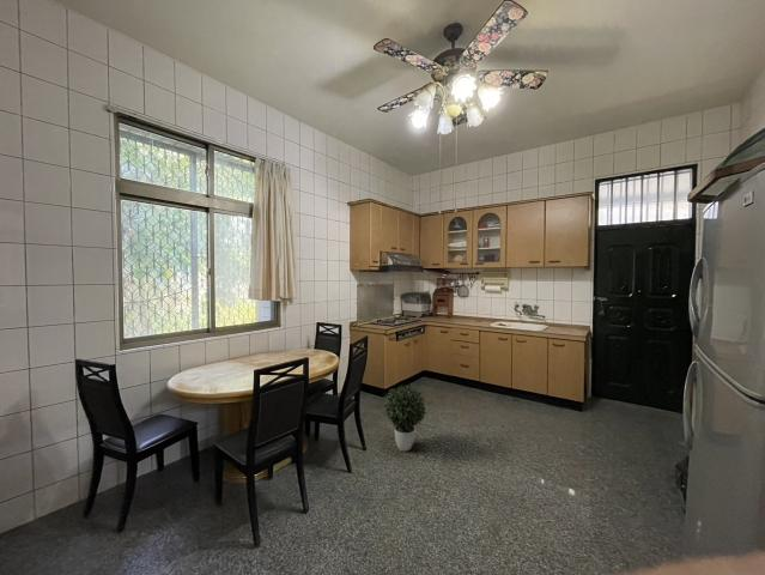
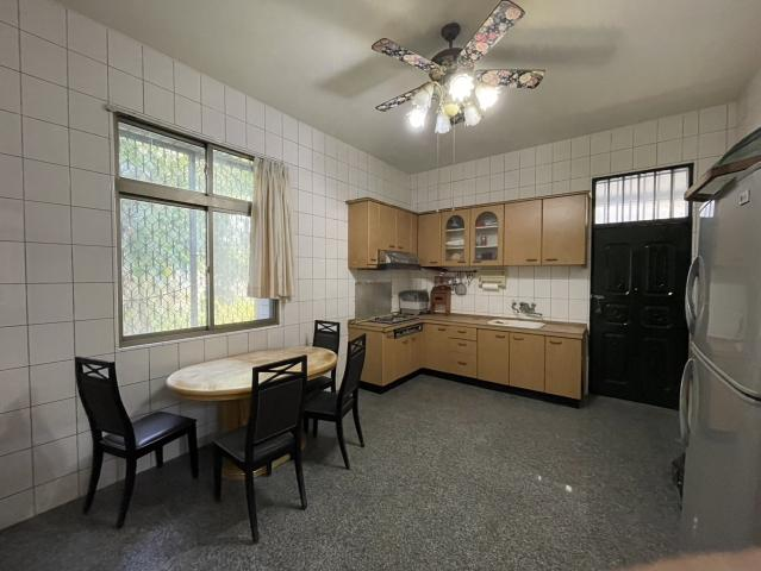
- potted plant [382,383,427,453]
